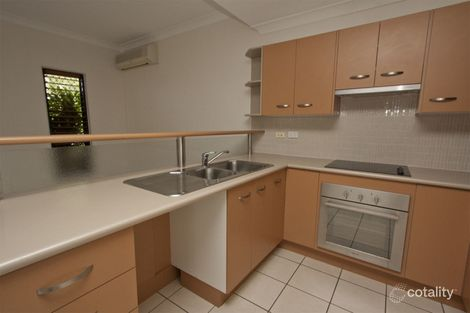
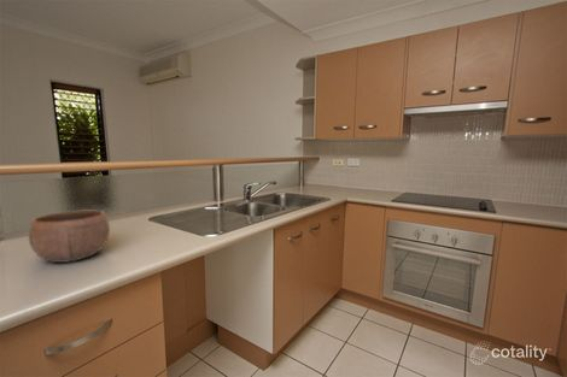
+ bowl [28,210,111,264]
